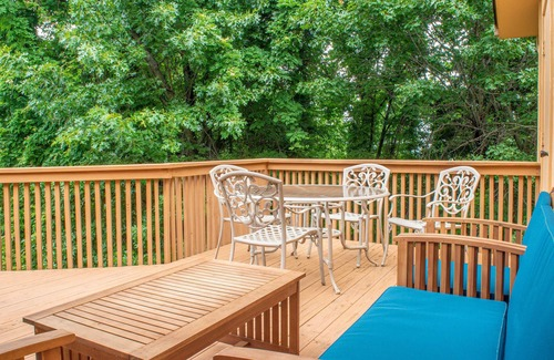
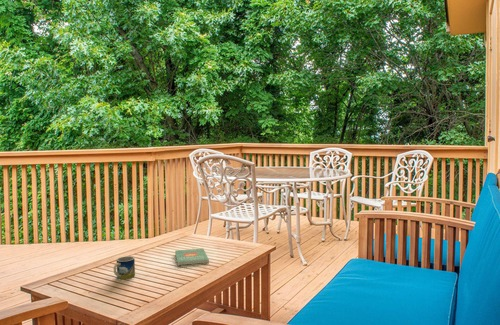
+ book [174,248,210,266]
+ mug [113,255,136,280]
